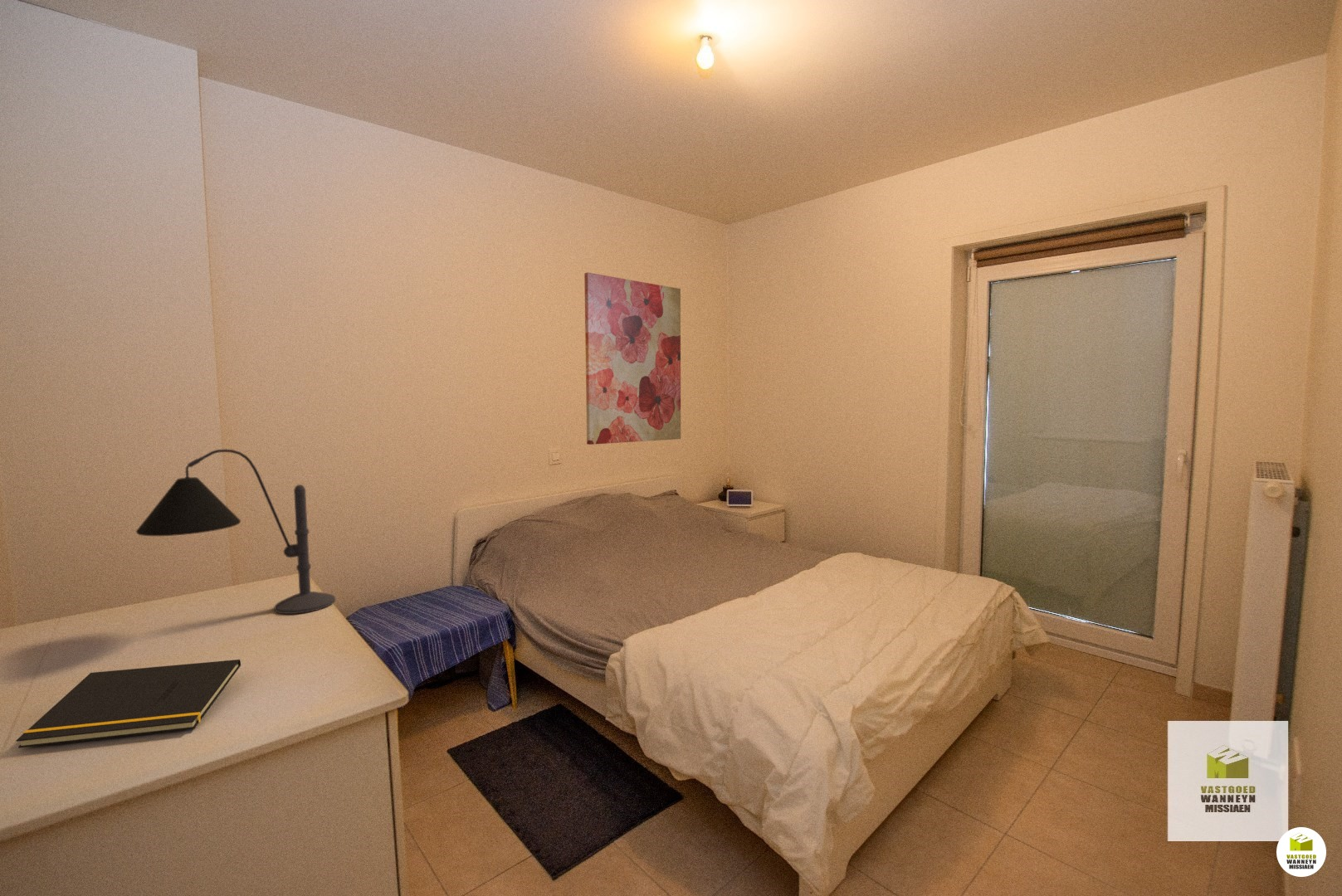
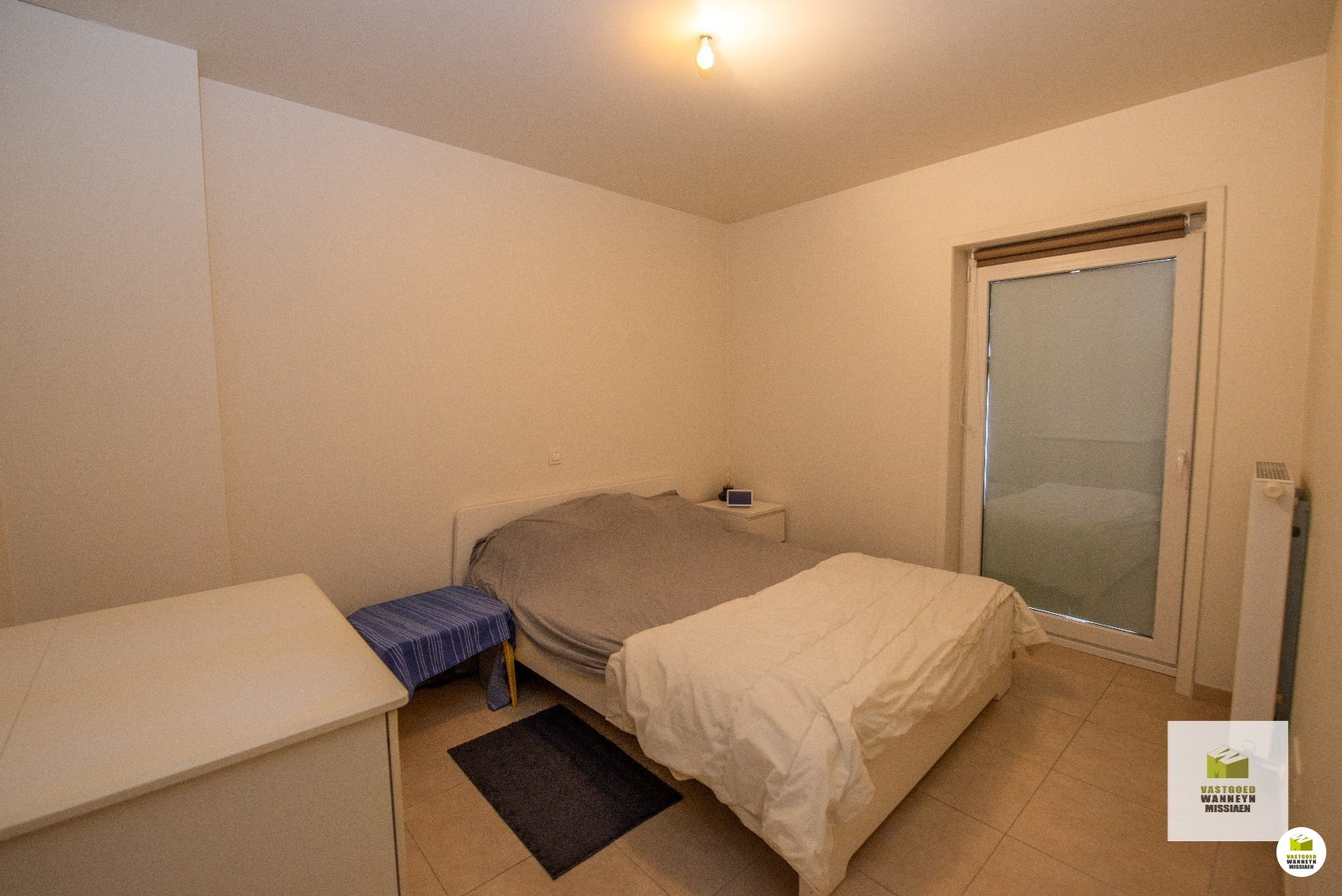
- desk lamp [135,448,336,615]
- wall art [583,271,681,446]
- notepad [15,659,242,749]
